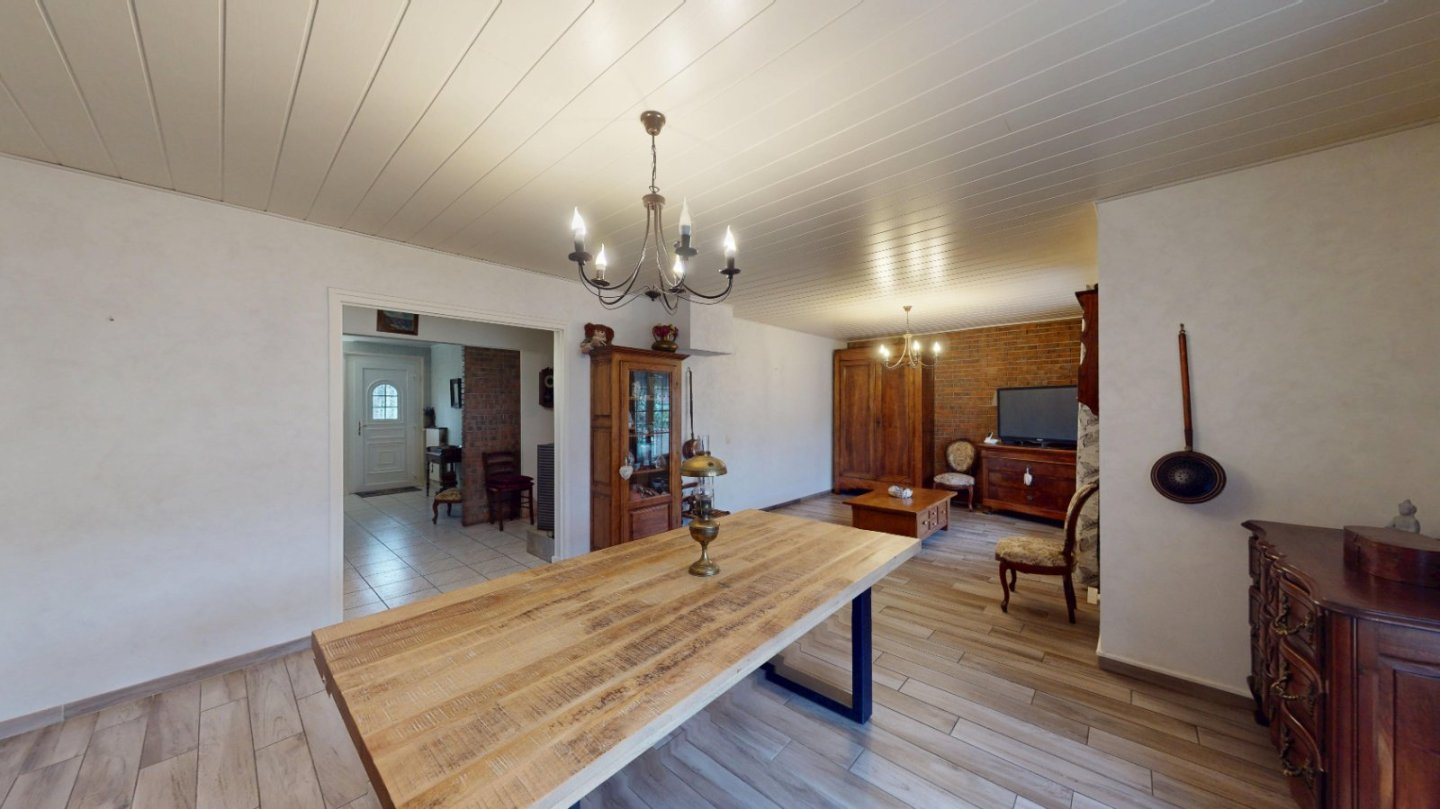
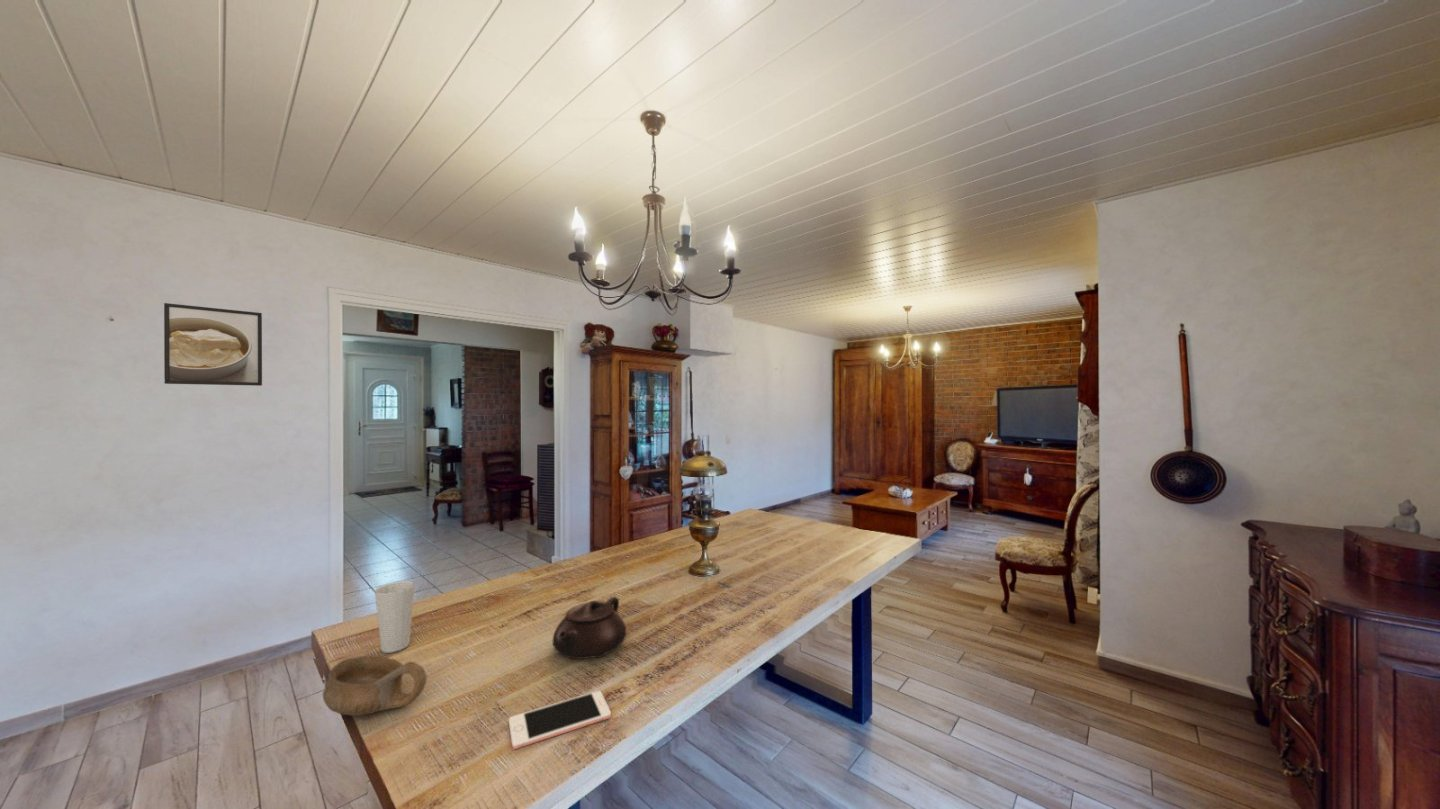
+ cup [374,580,416,654]
+ cell phone [508,690,612,750]
+ bowl [322,654,428,718]
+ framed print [163,302,263,387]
+ teapot [552,596,627,660]
